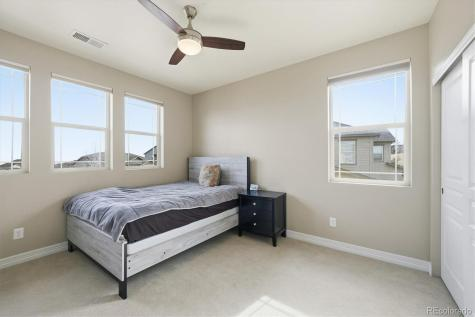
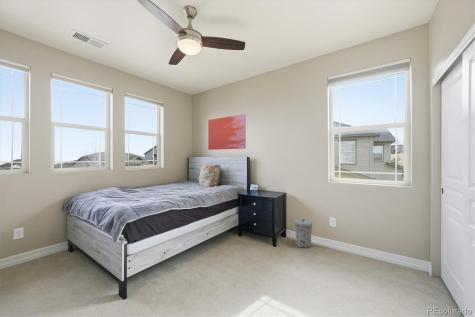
+ wall art [207,113,247,151]
+ trash can [294,218,313,249]
